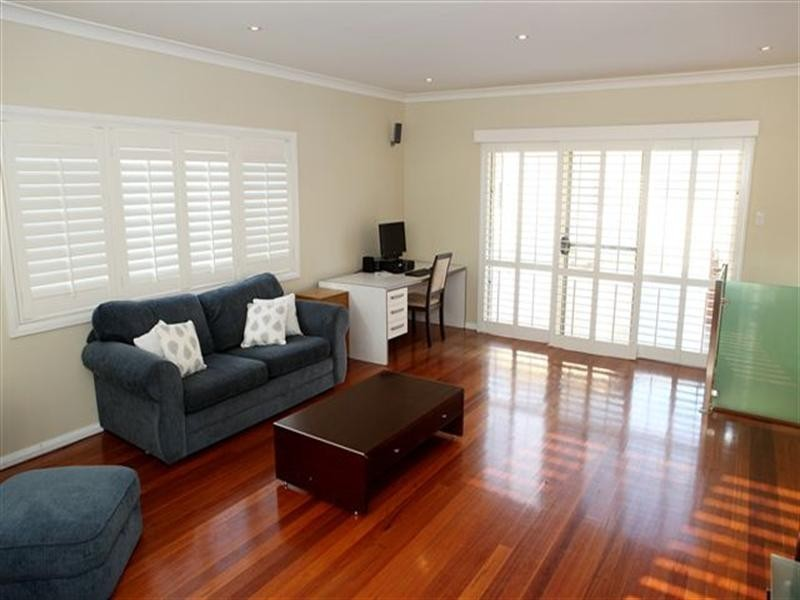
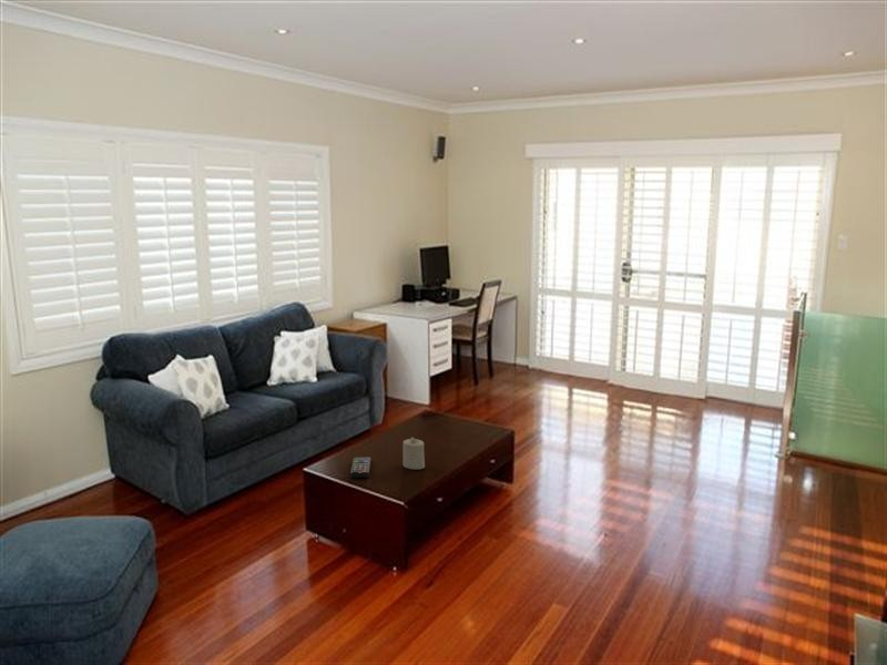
+ remote control [349,457,371,479]
+ candle [401,436,426,470]
